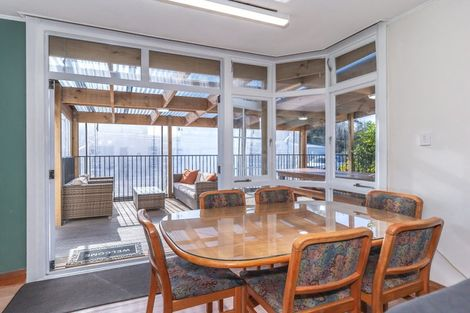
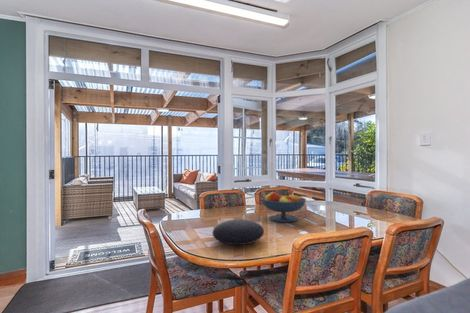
+ fruit bowl [260,191,307,223]
+ plate [211,218,265,246]
